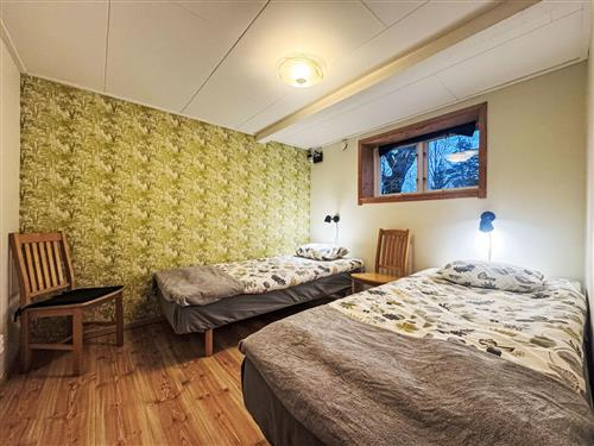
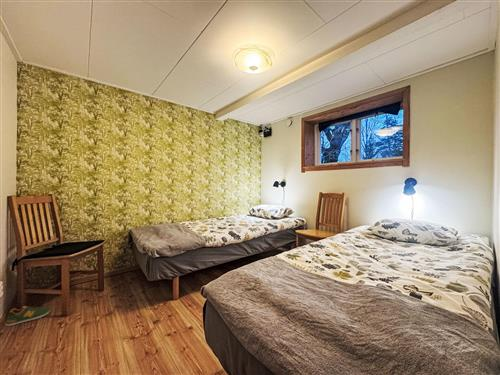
+ shoe [4,305,52,327]
